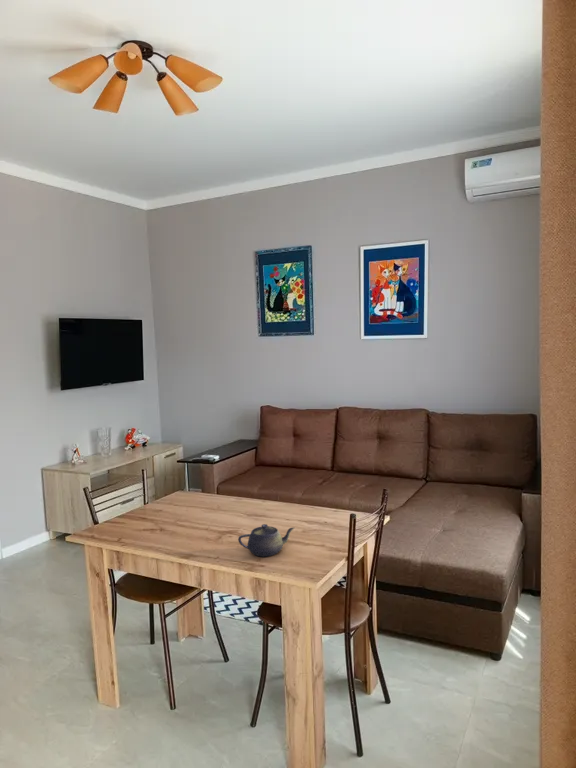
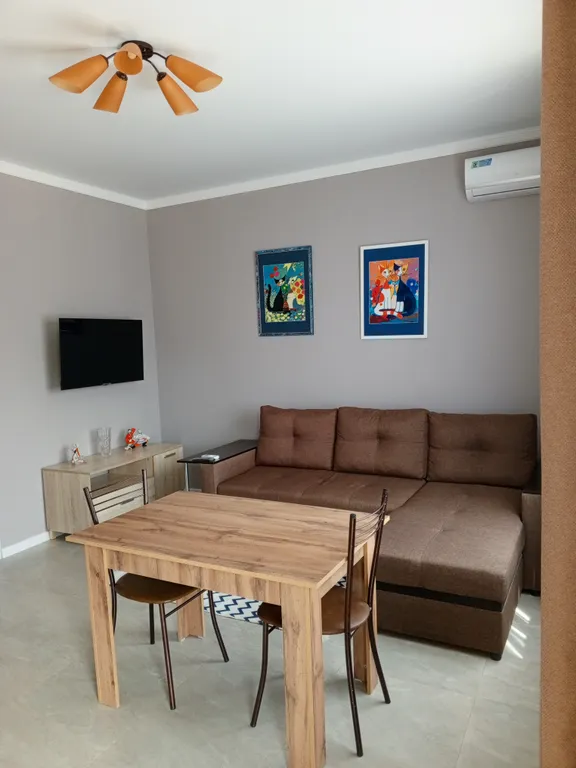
- teapot [237,523,295,558]
